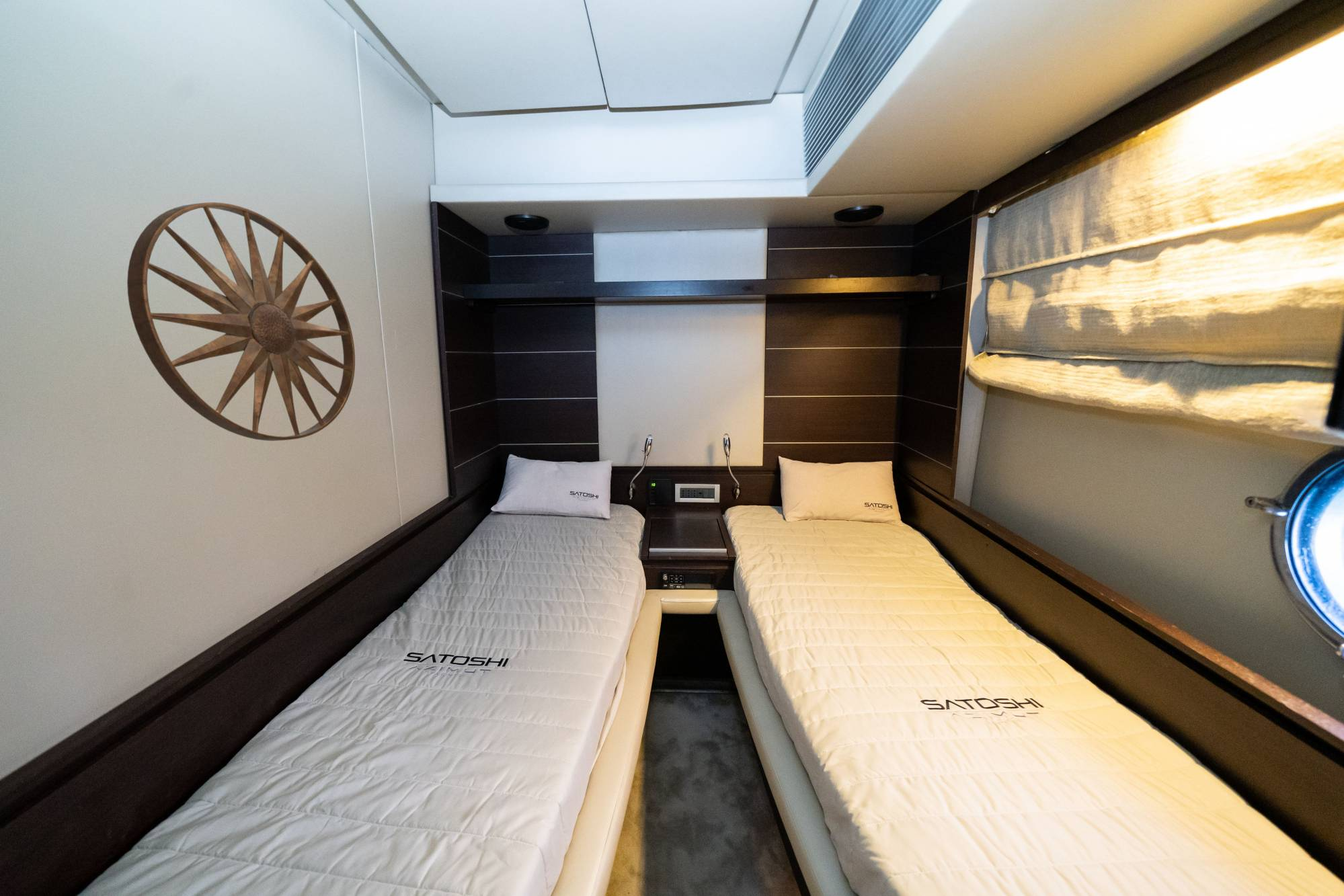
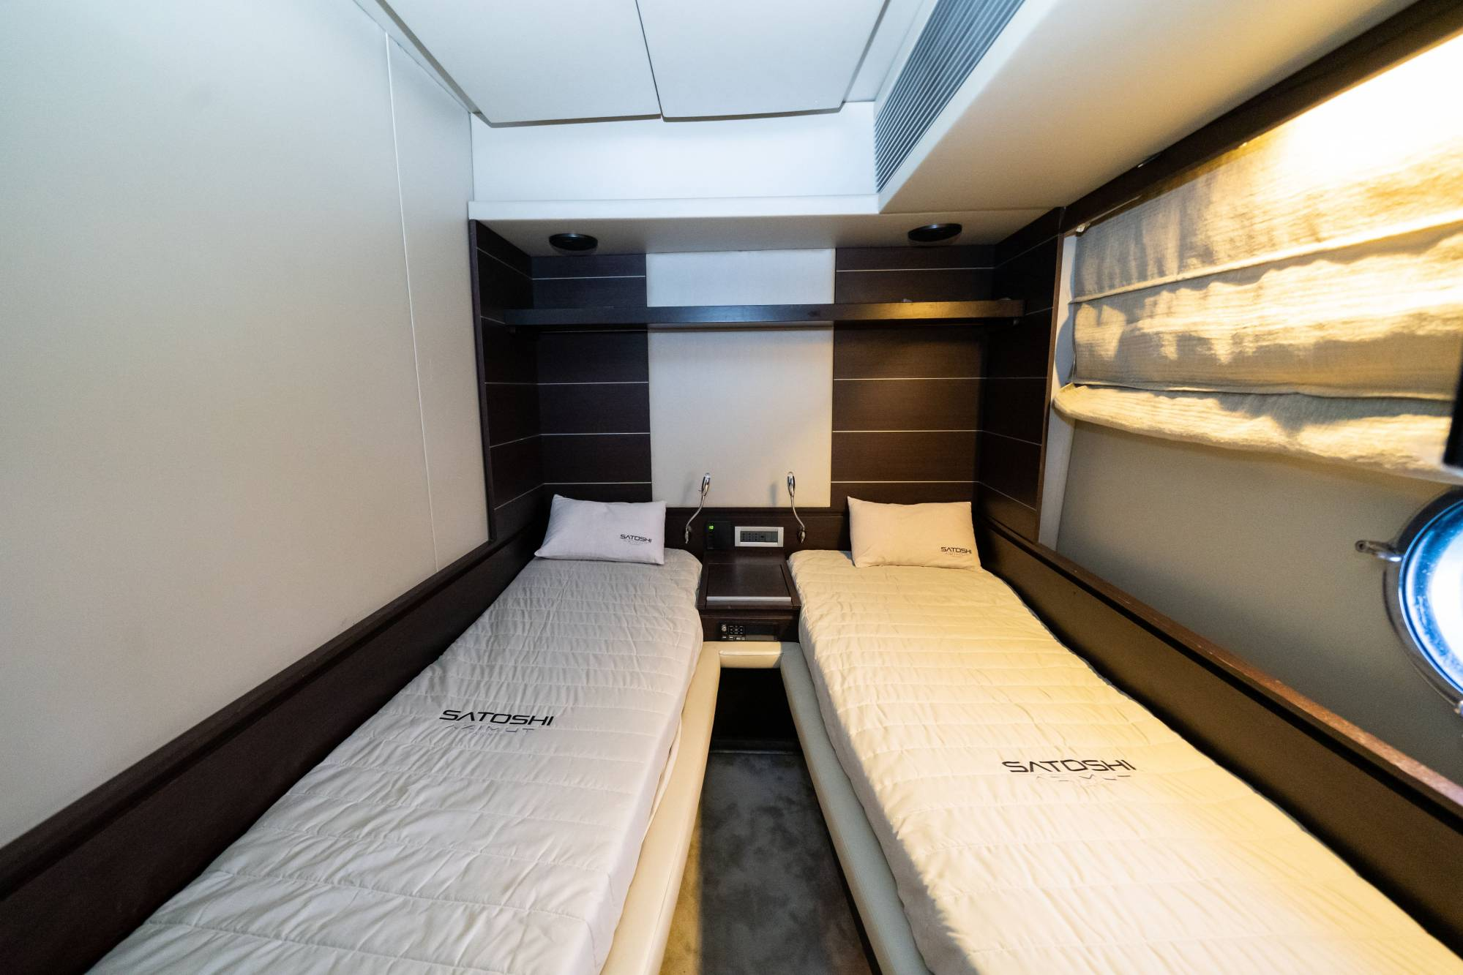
- wall art [126,202,356,442]
